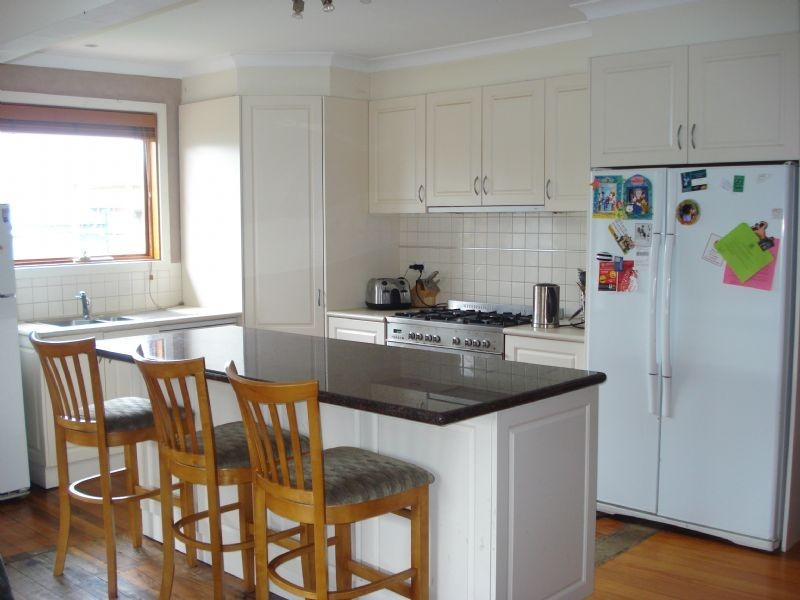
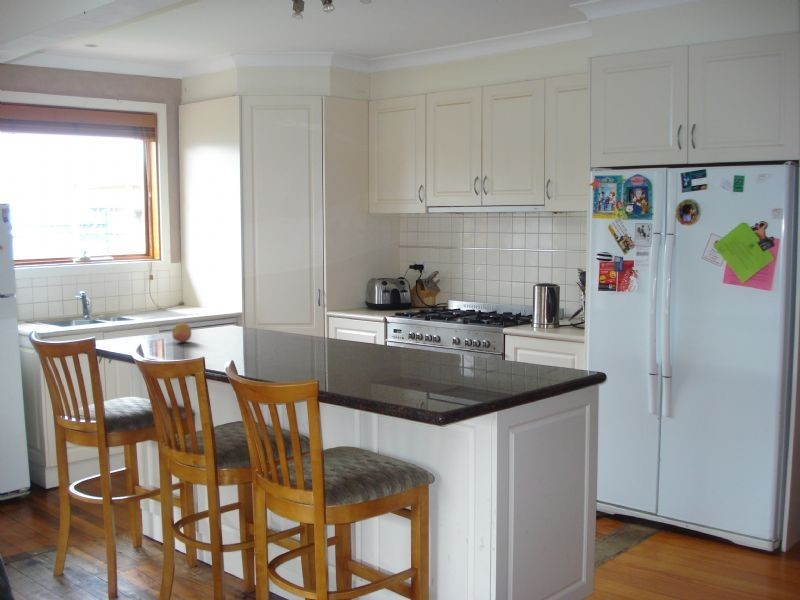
+ fruit [171,322,192,343]
